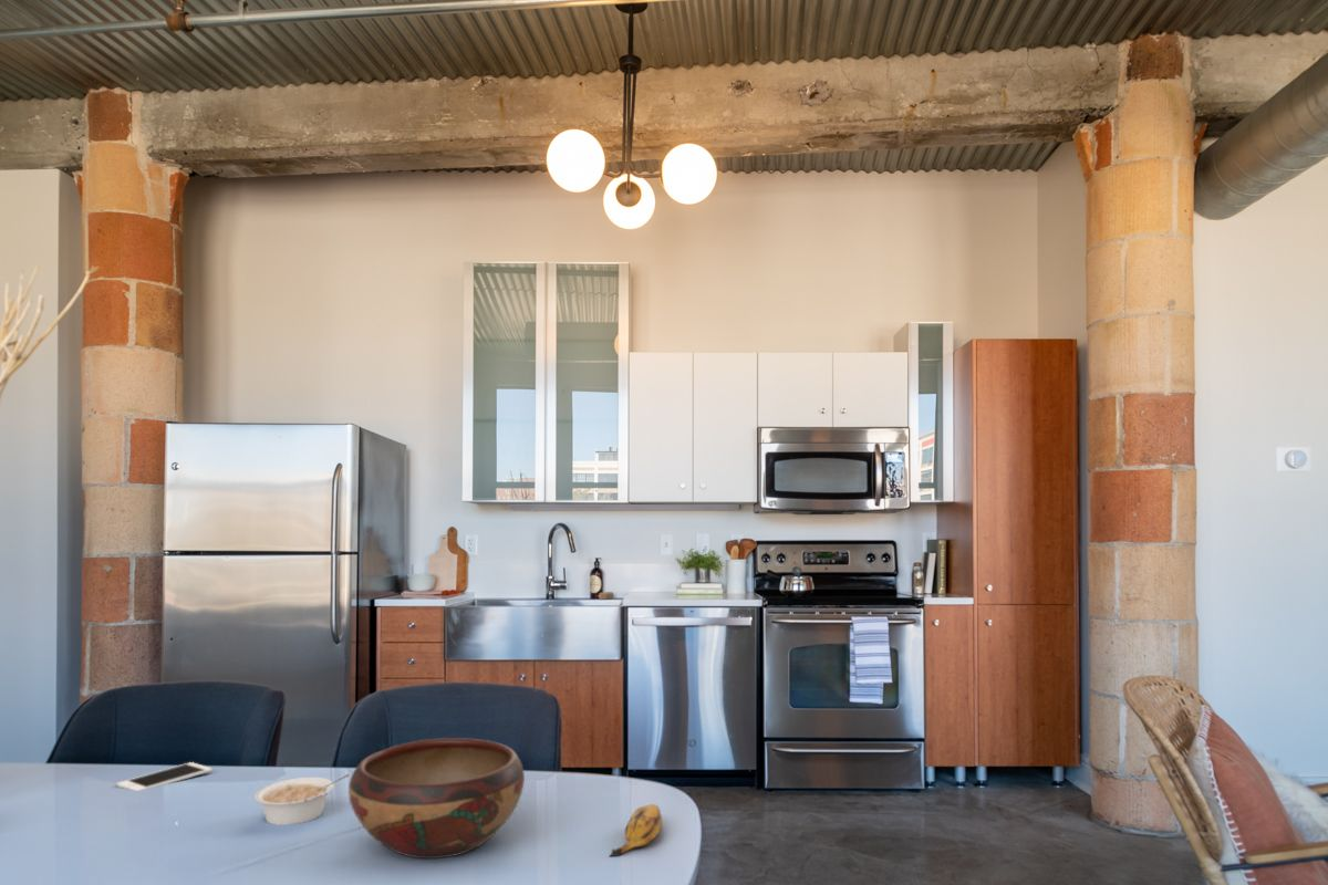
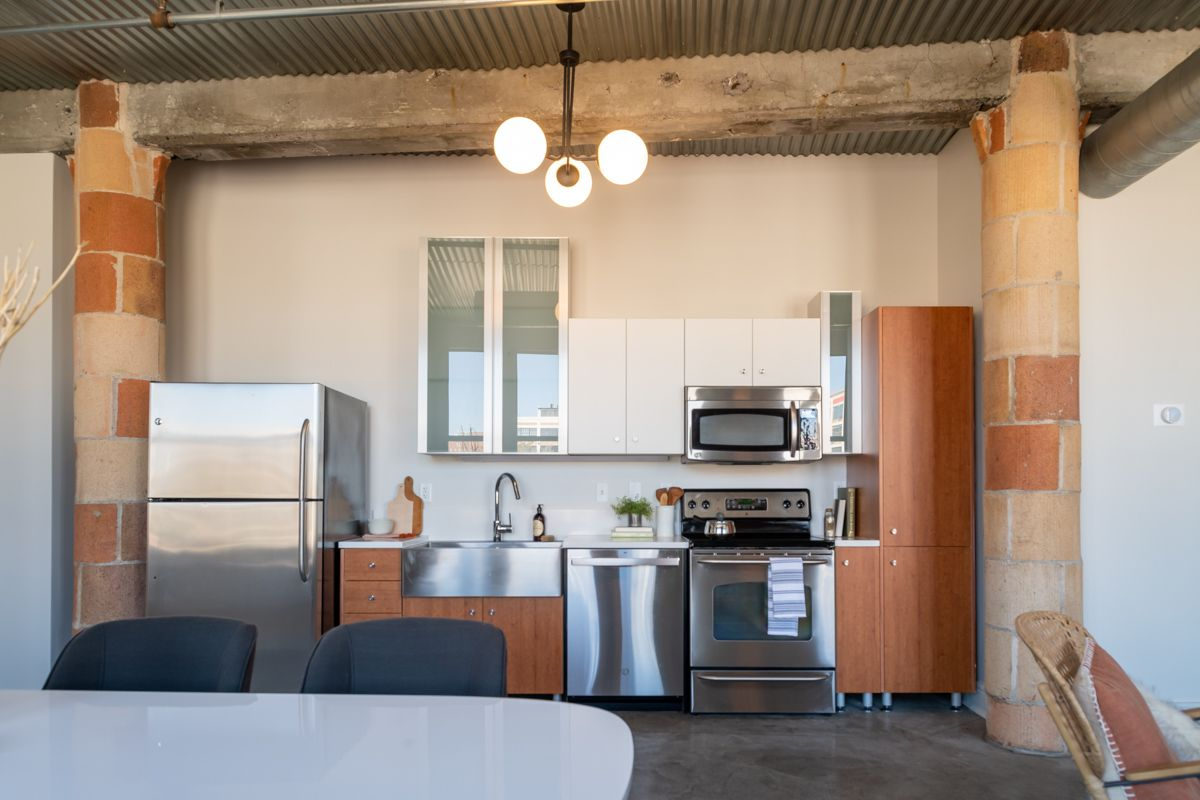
- decorative bowl [347,737,526,860]
- cell phone [115,761,214,792]
- banana [608,803,663,857]
- legume [253,773,351,826]
